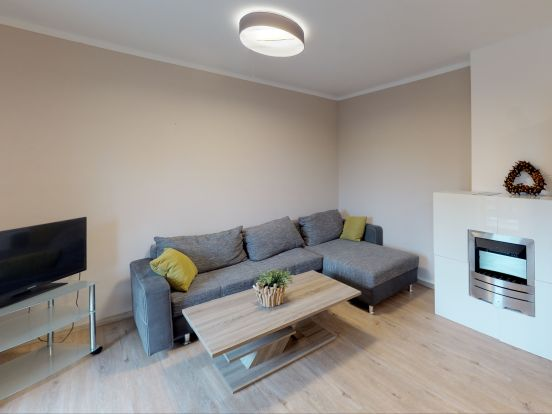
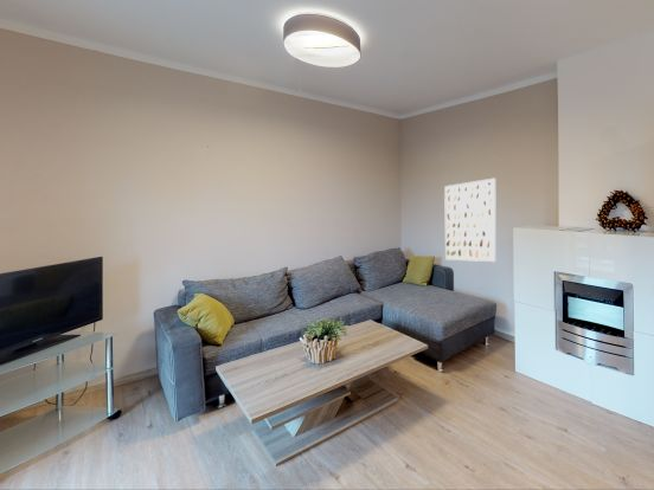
+ wall art [443,178,498,263]
